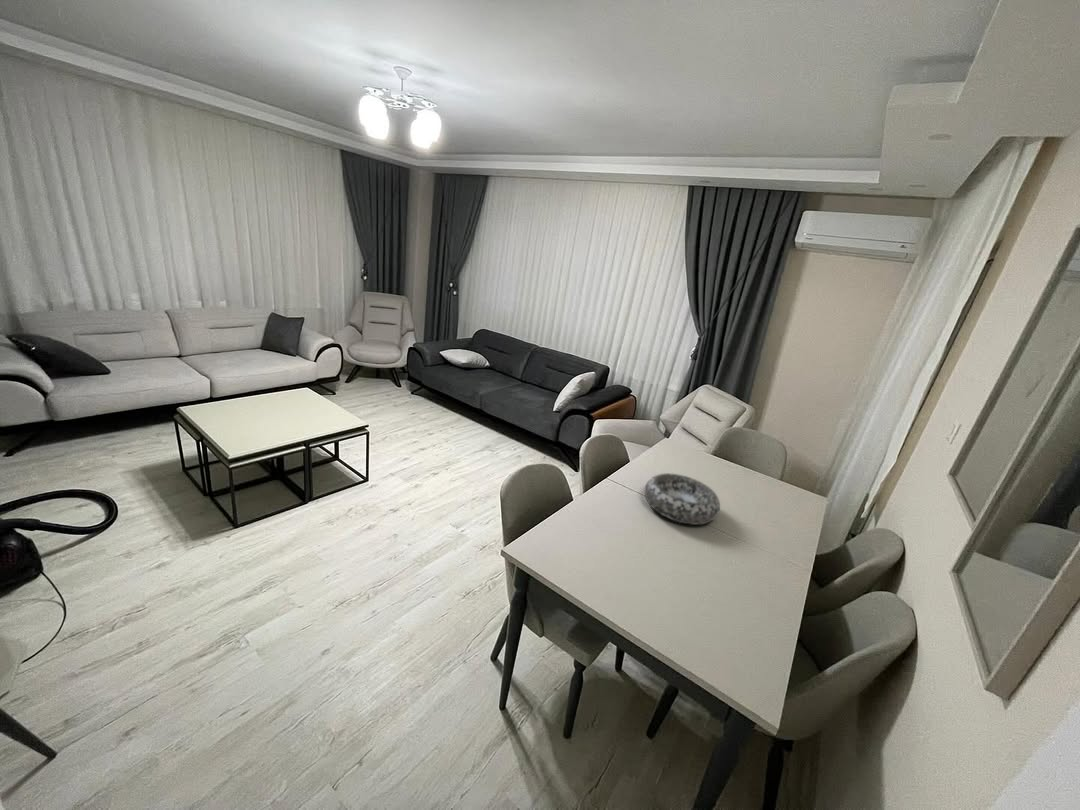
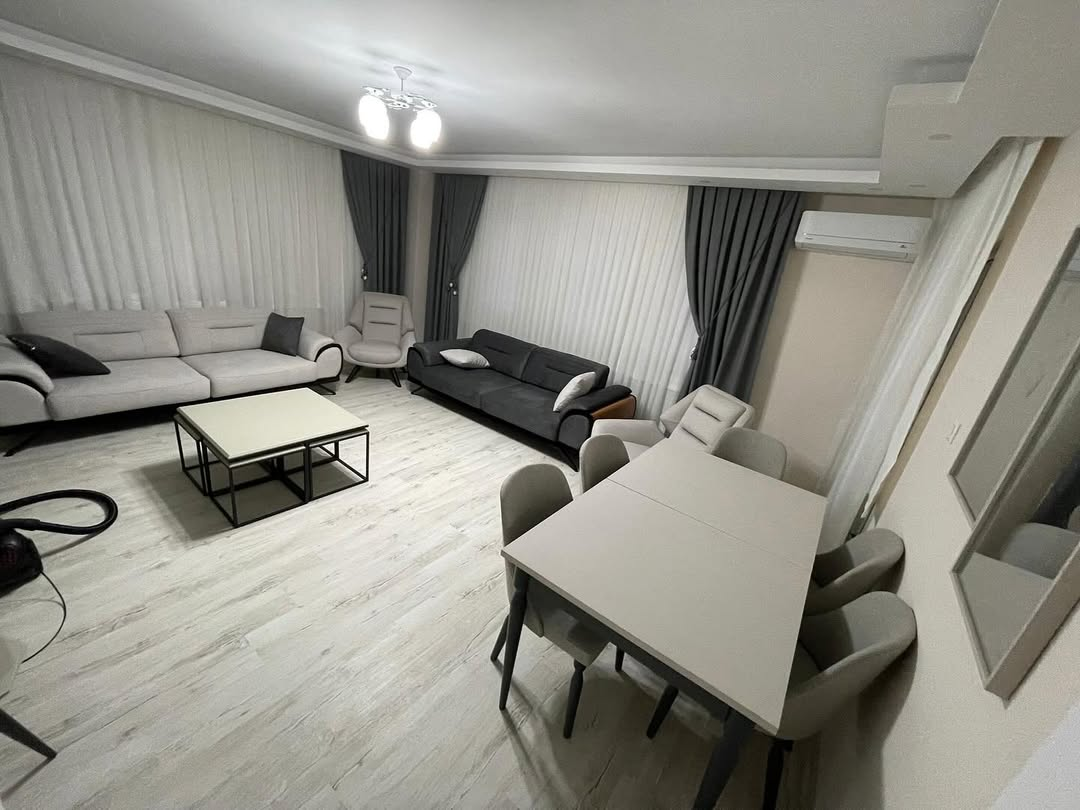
- decorative bowl [643,472,721,526]
